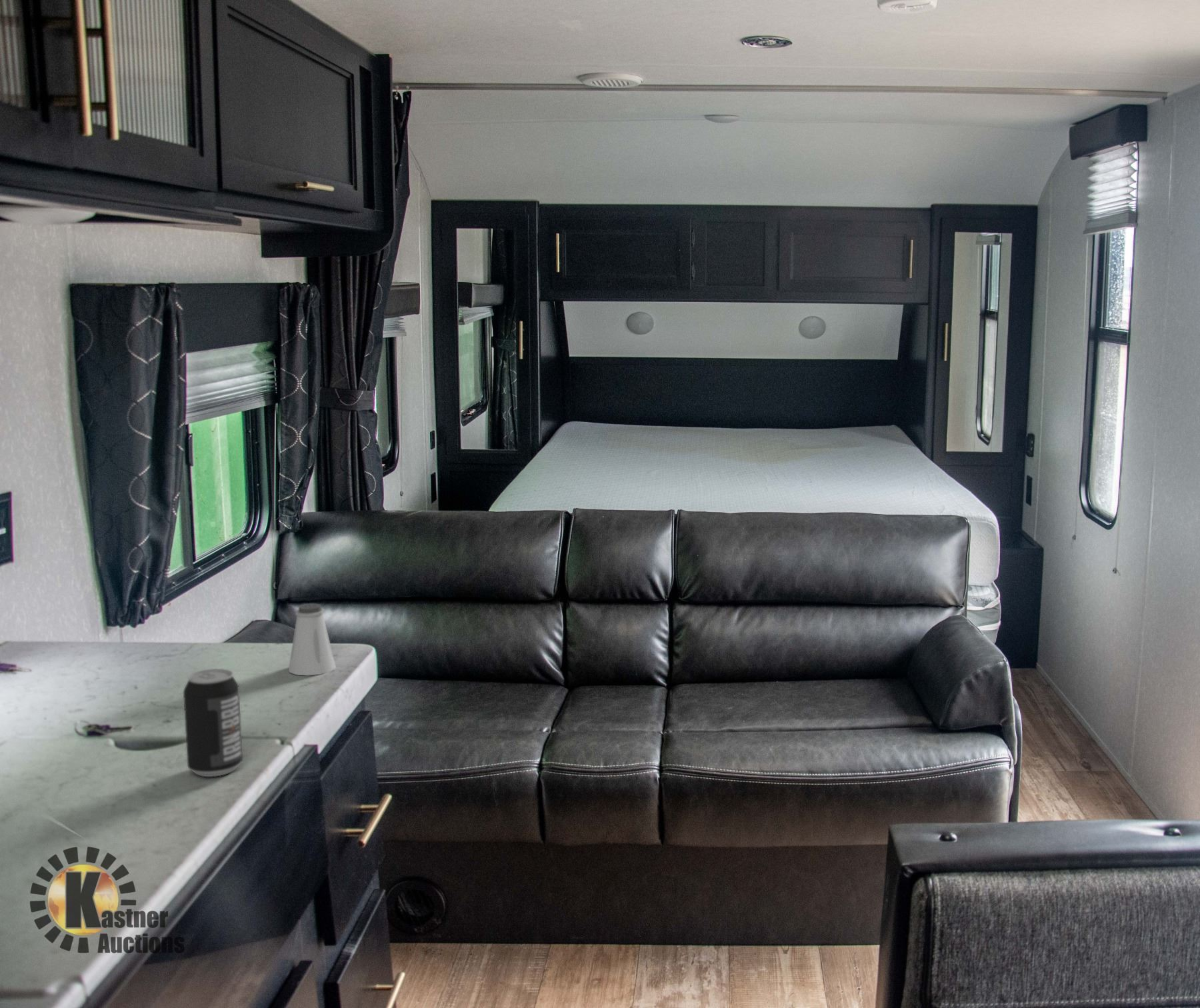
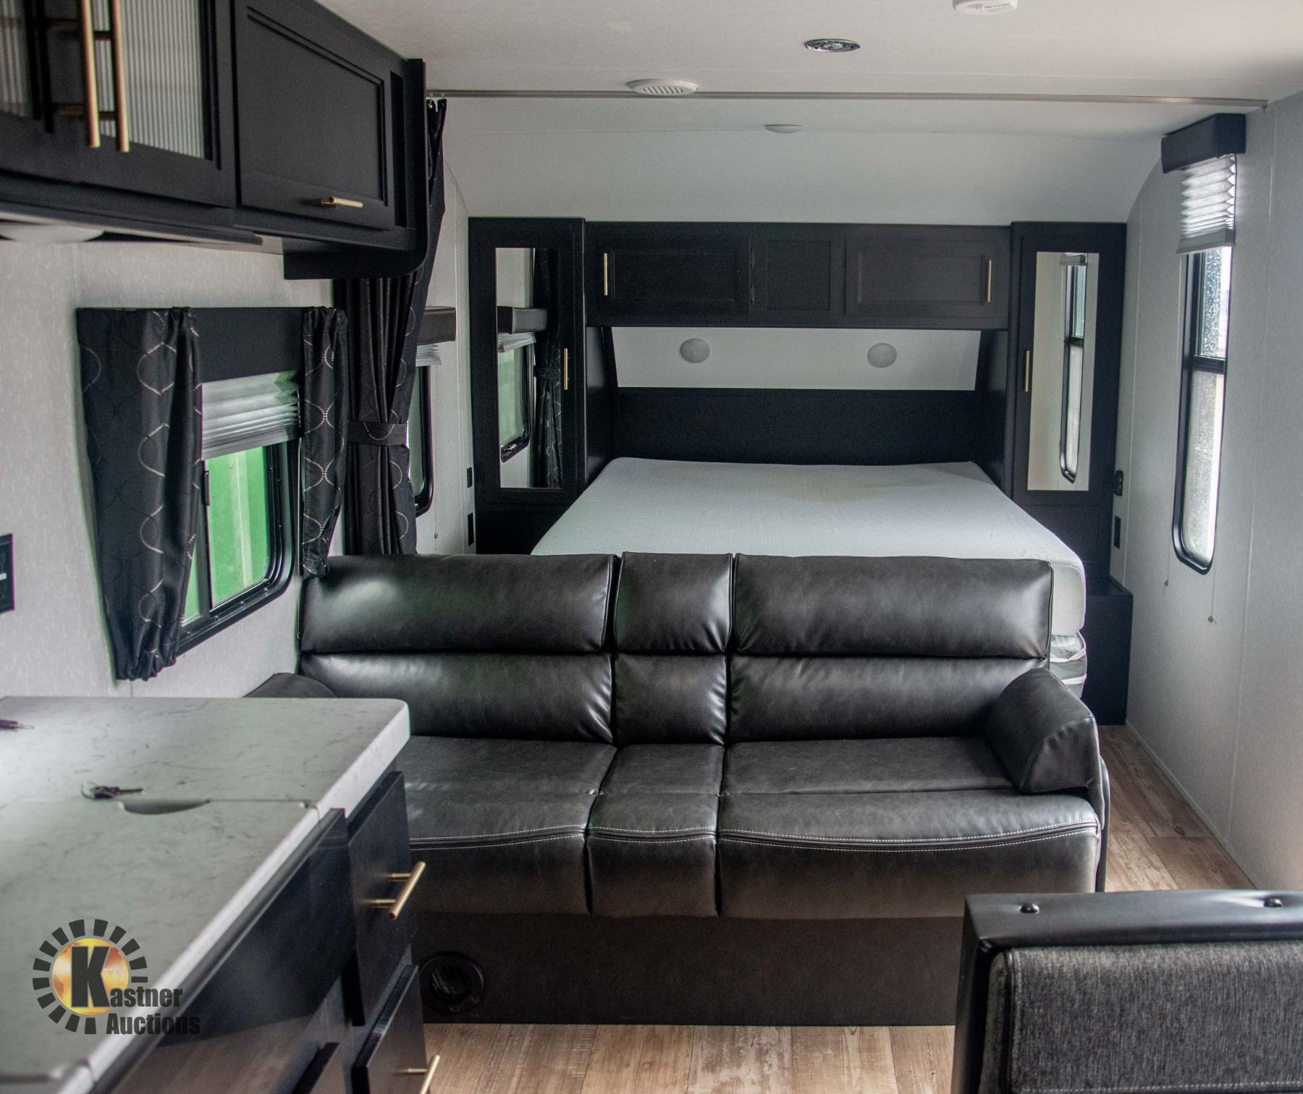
- beverage can [183,668,243,777]
- saltshaker [288,603,337,676]
